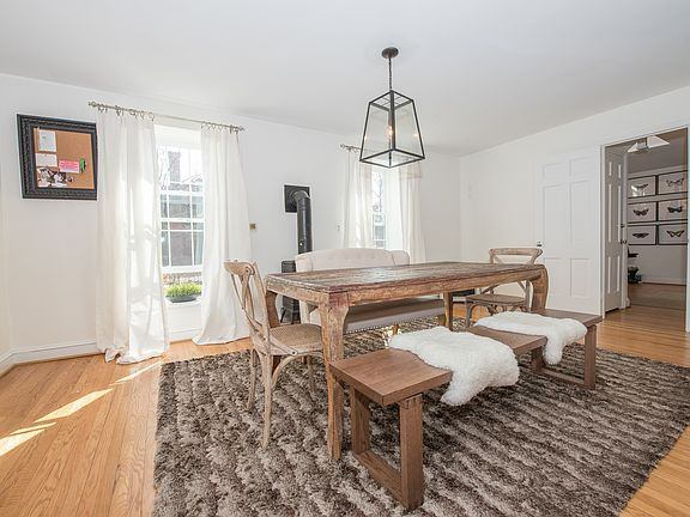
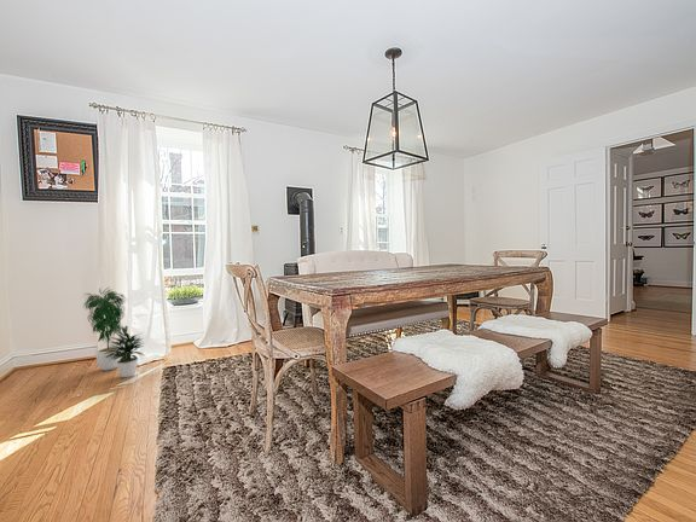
+ potted plant [81,285,146,378]
